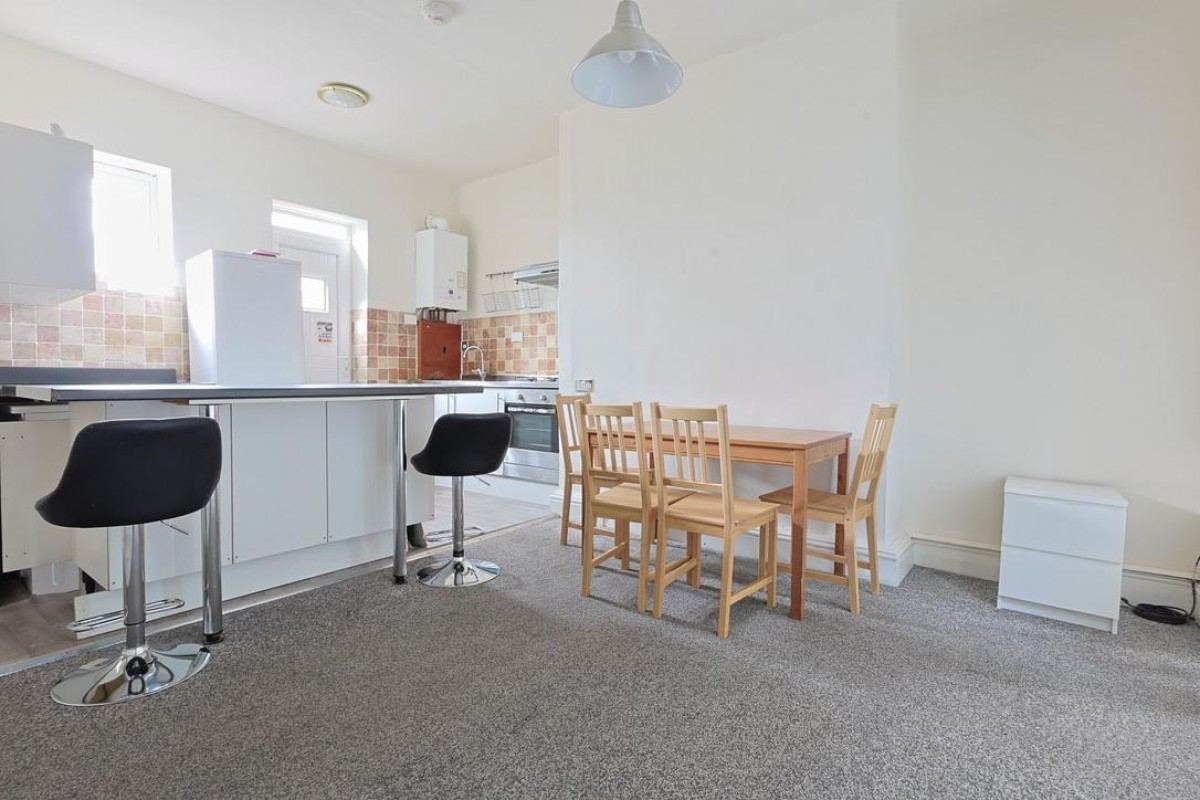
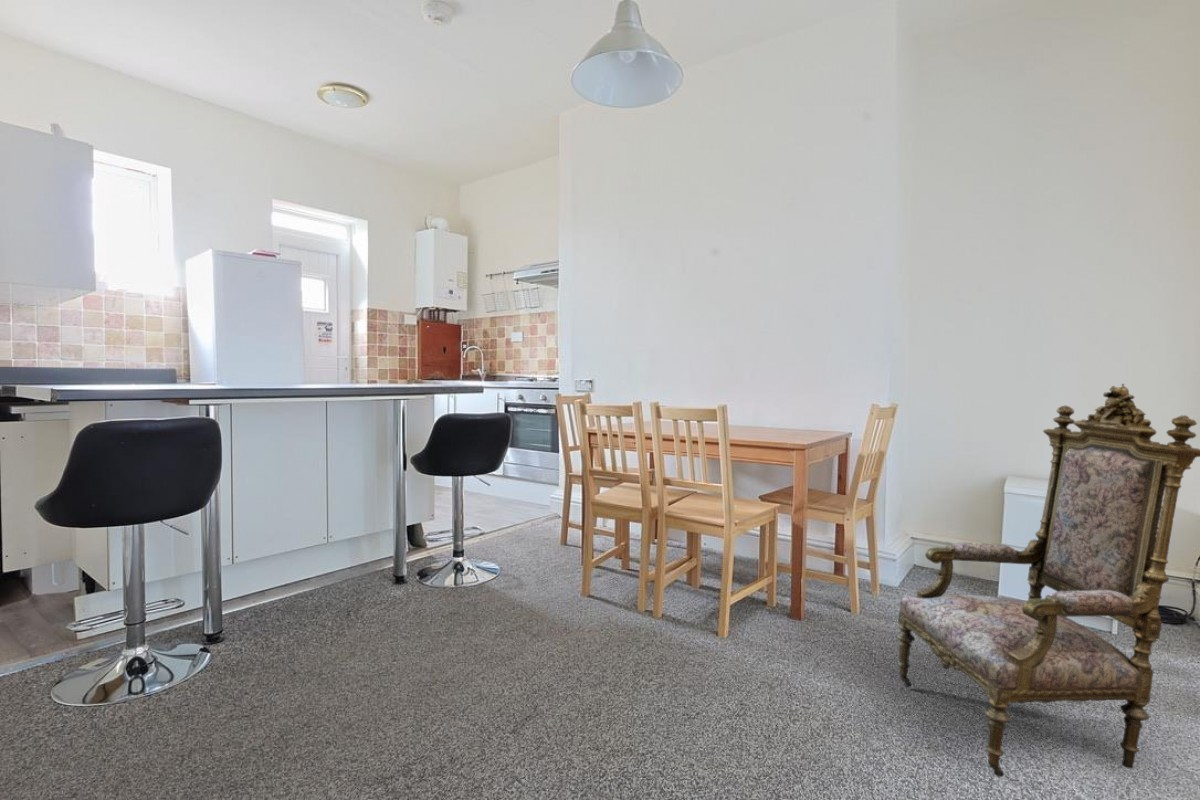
+ armchair [895,383,1200,778]
